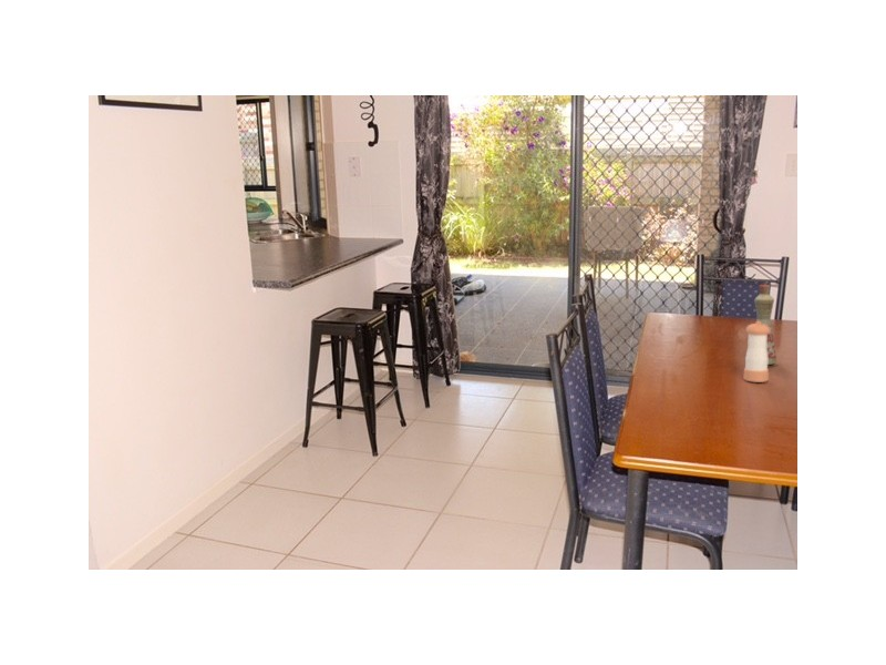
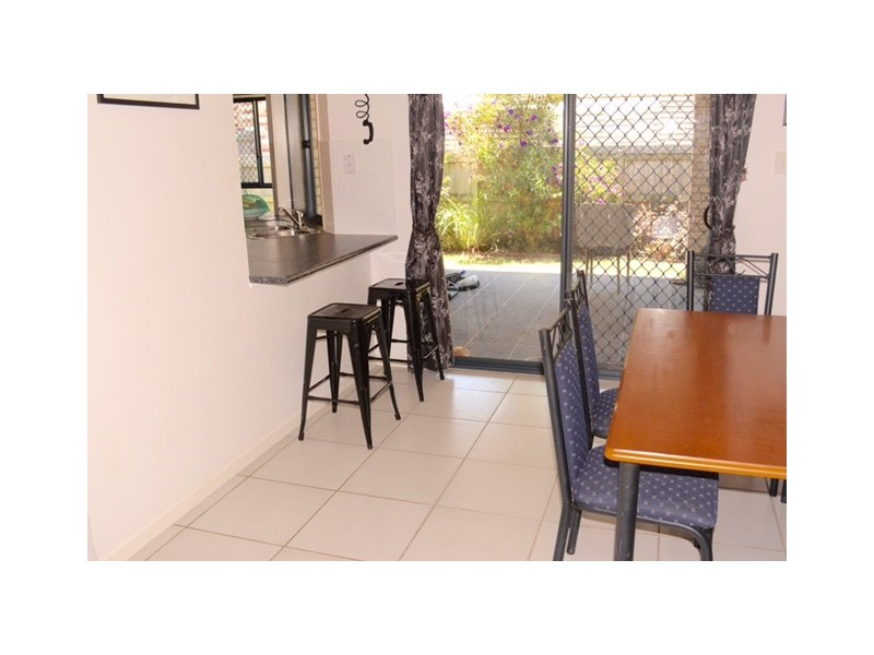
- pepper shaker [743,320,770,383]
- bottle [754,283,777,366]
